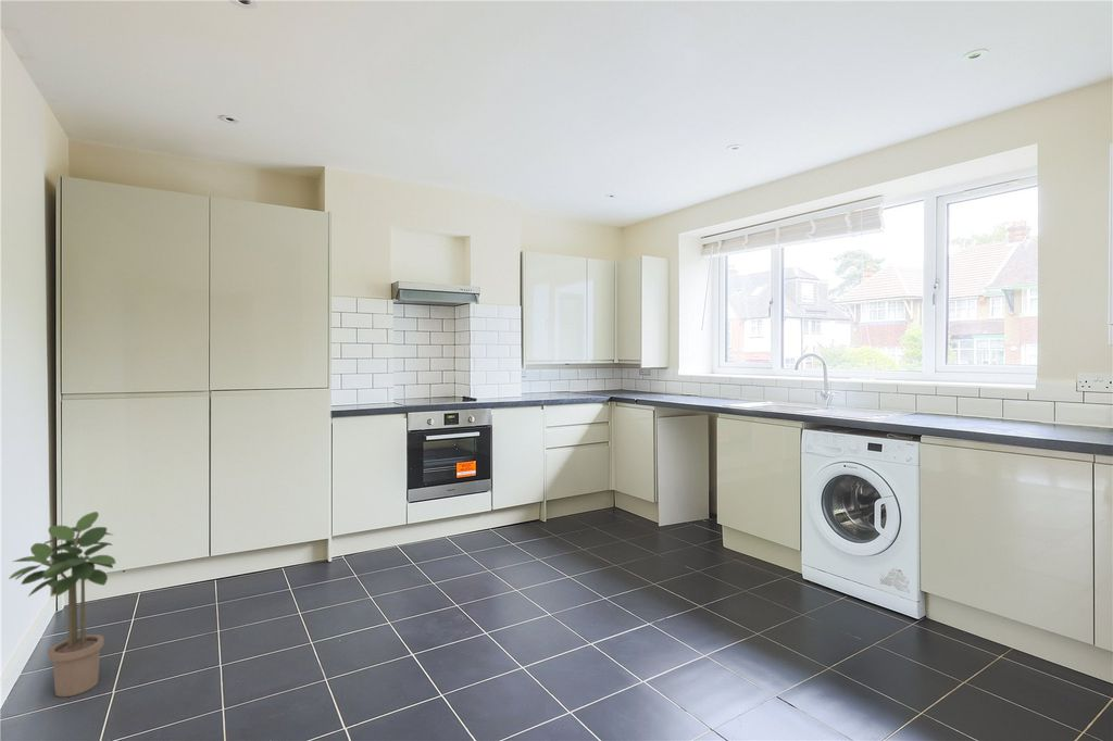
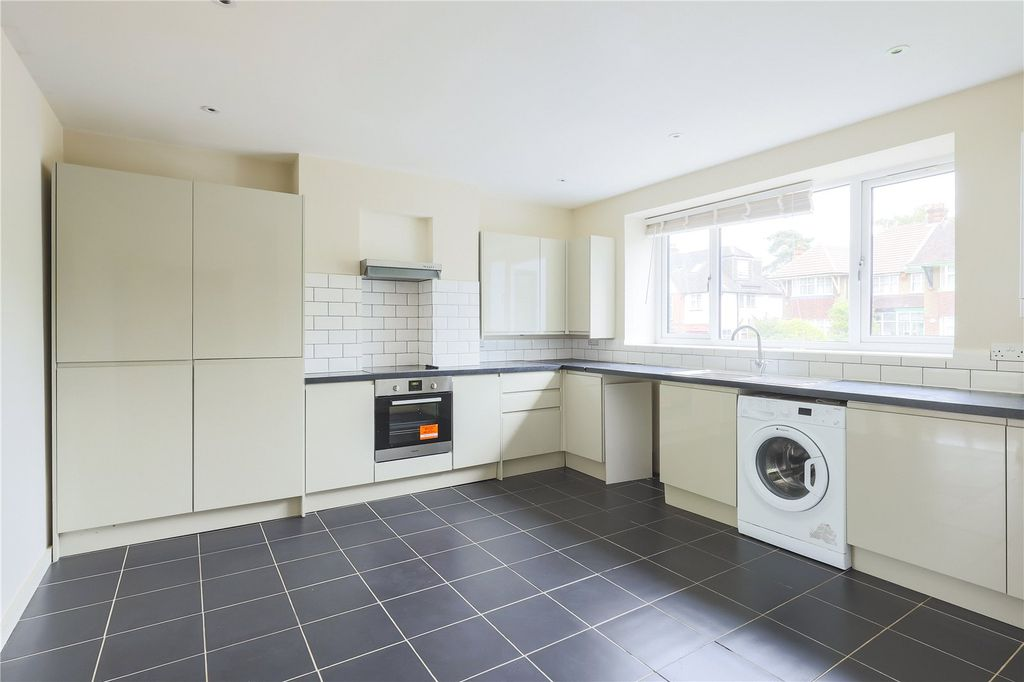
- potted plant [8,511,116,698]
